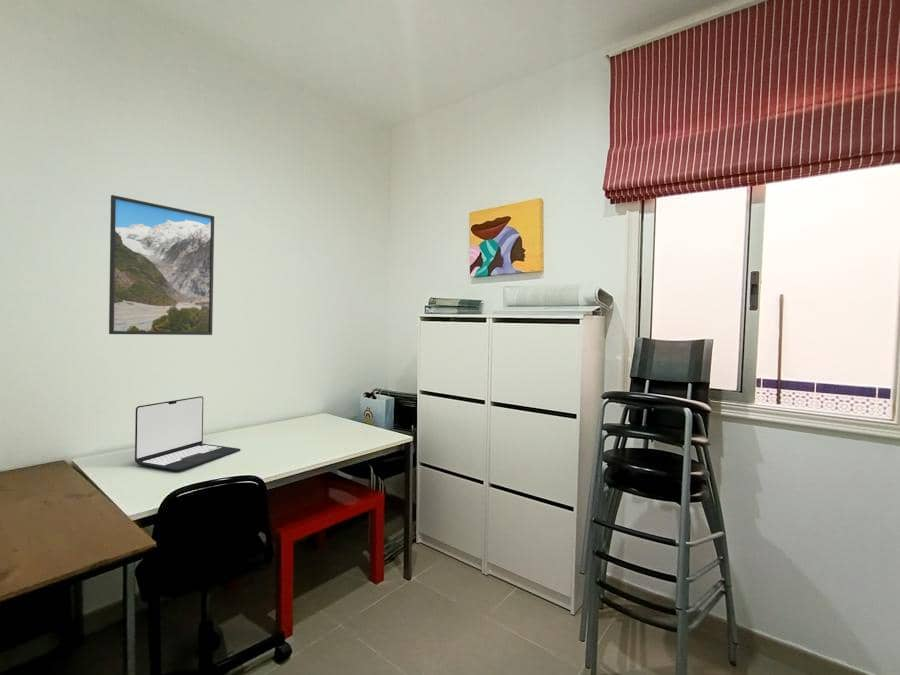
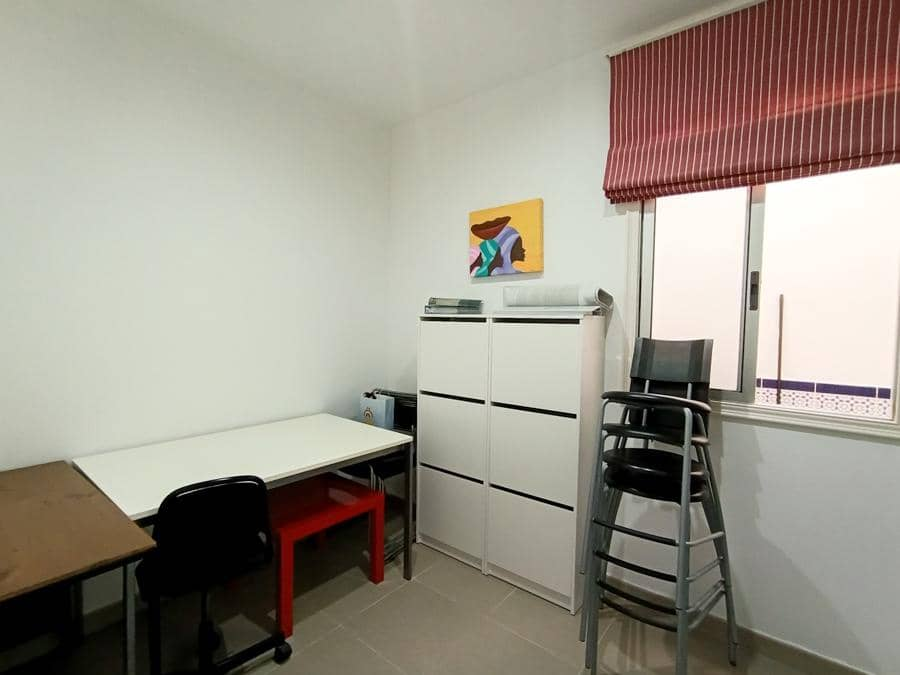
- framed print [108,194,215,336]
- laptop [134,395,241,472]
